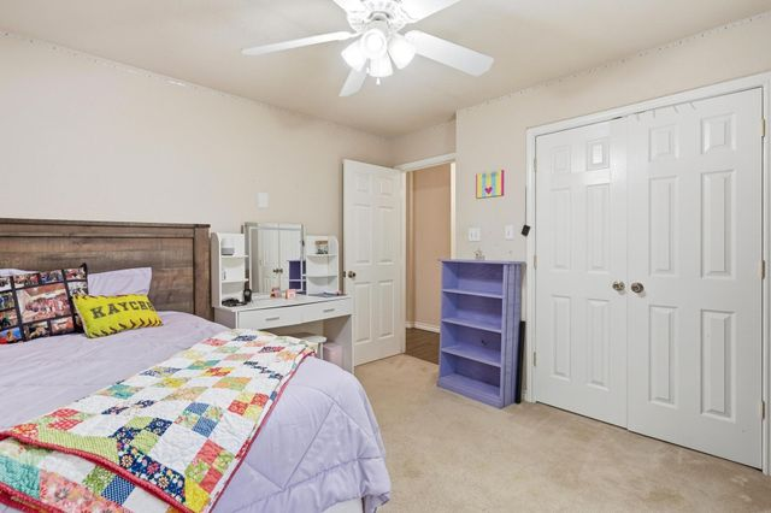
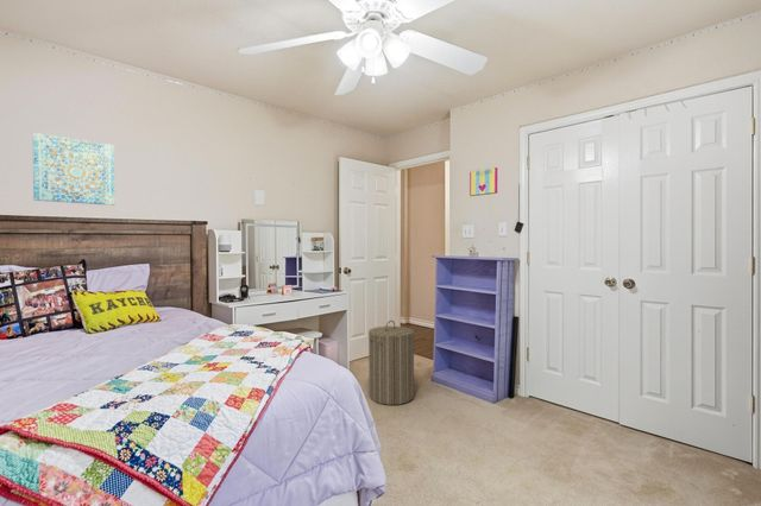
+ wall art [32,132,117,207]
+ laundry hamper [367,320,415,406]
